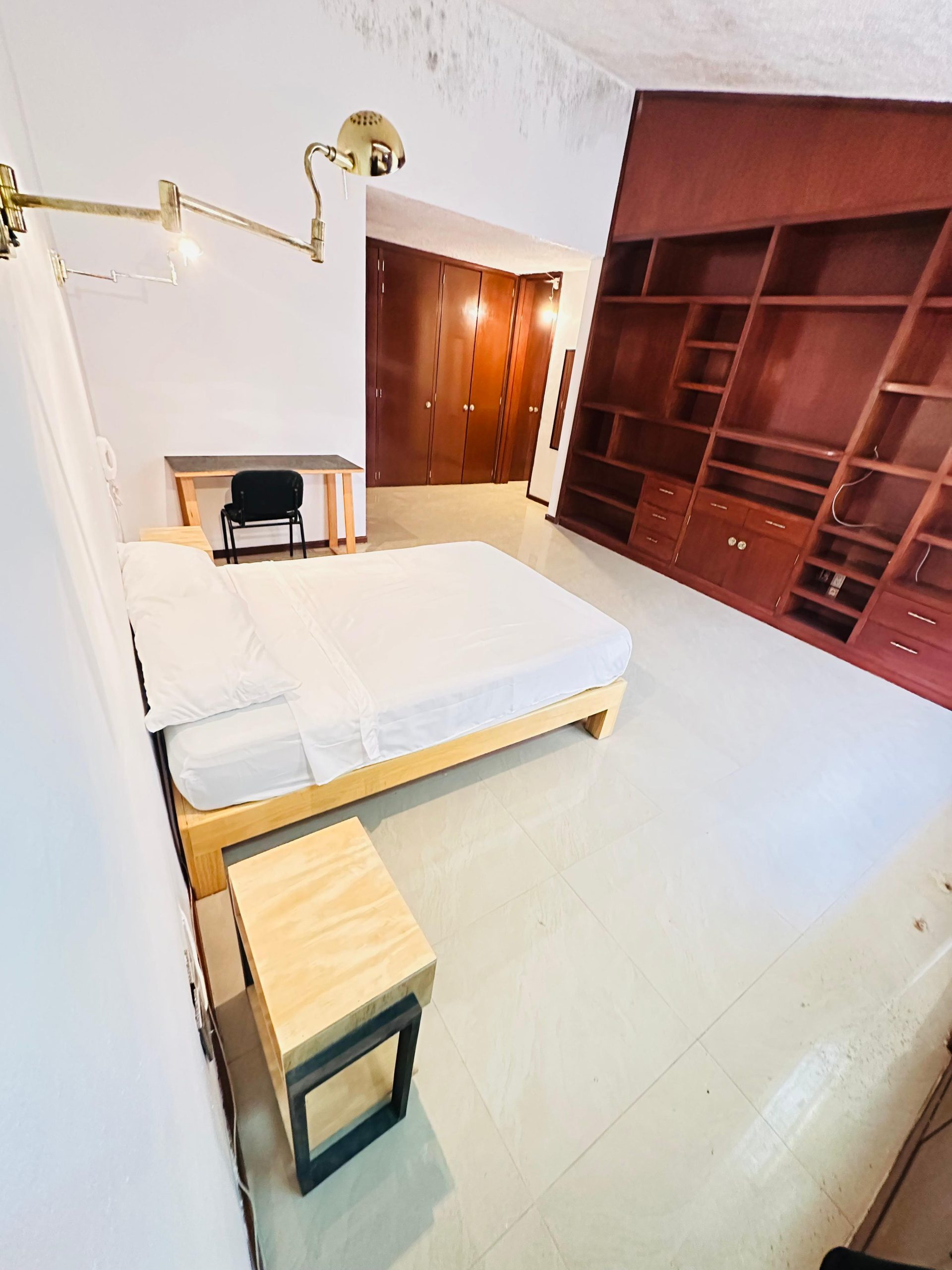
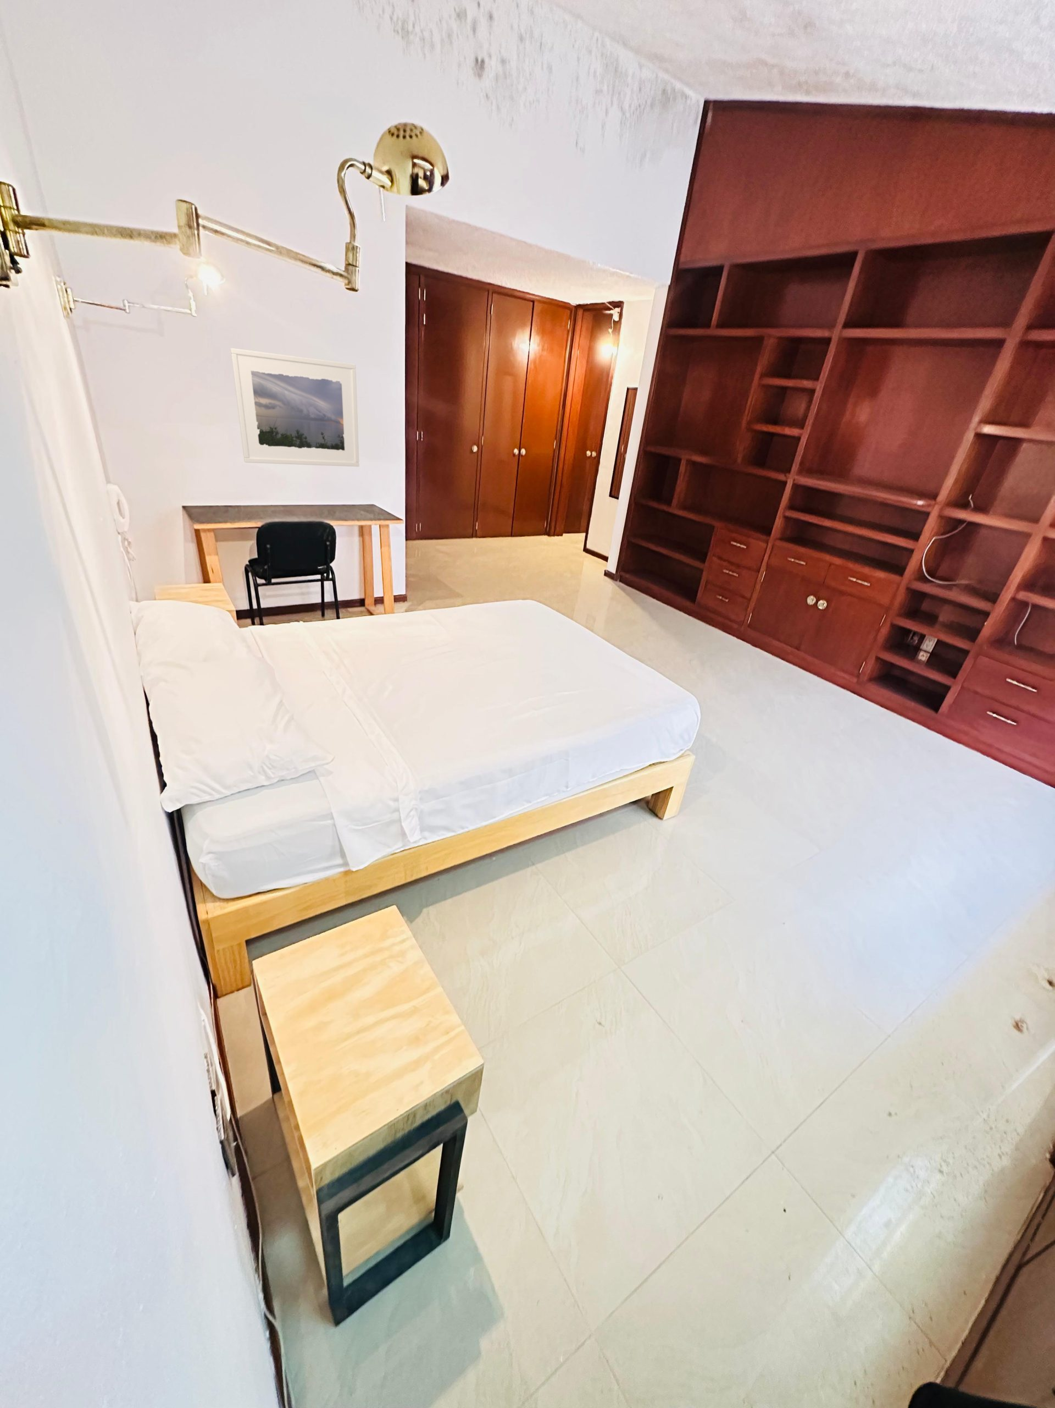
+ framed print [229,348,360,468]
